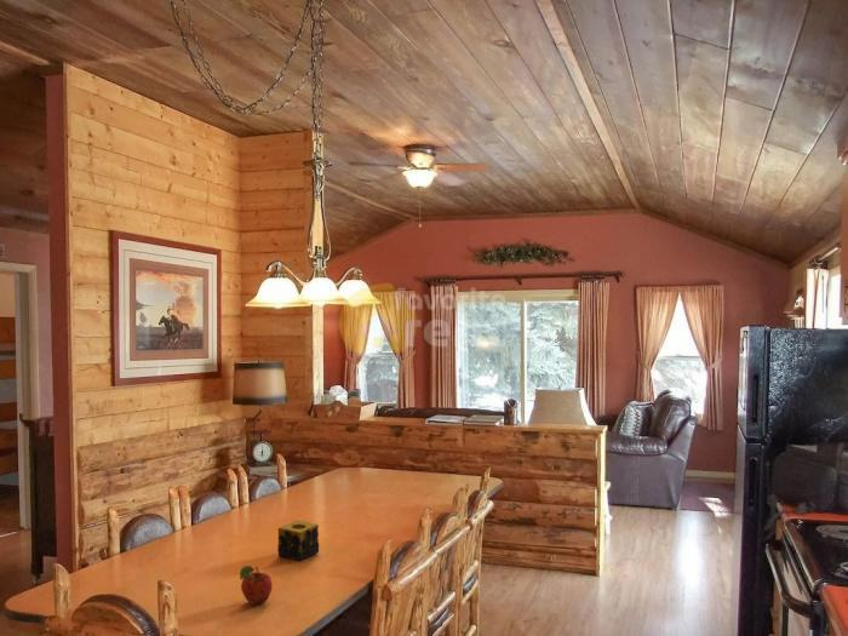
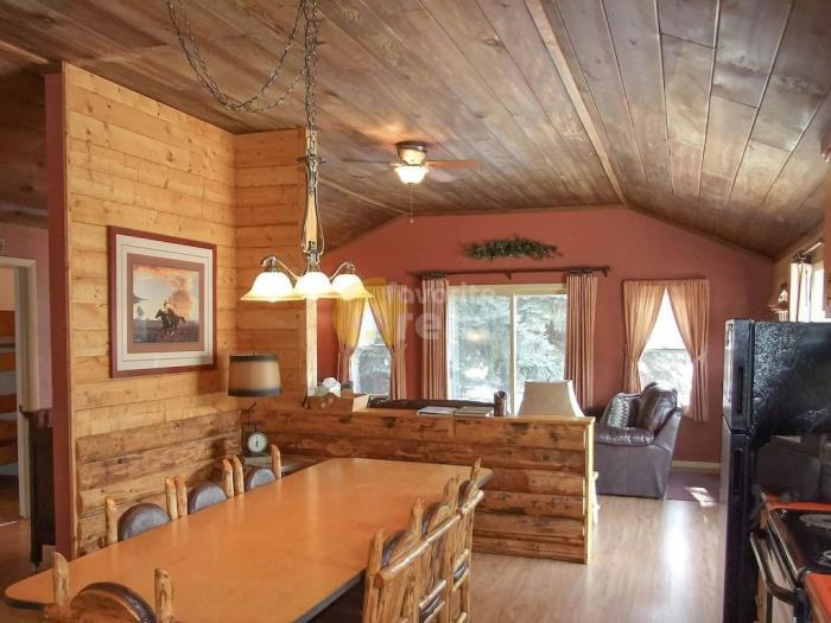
- candle [276,518,320,562]
- fruit [239,565,274,605]
